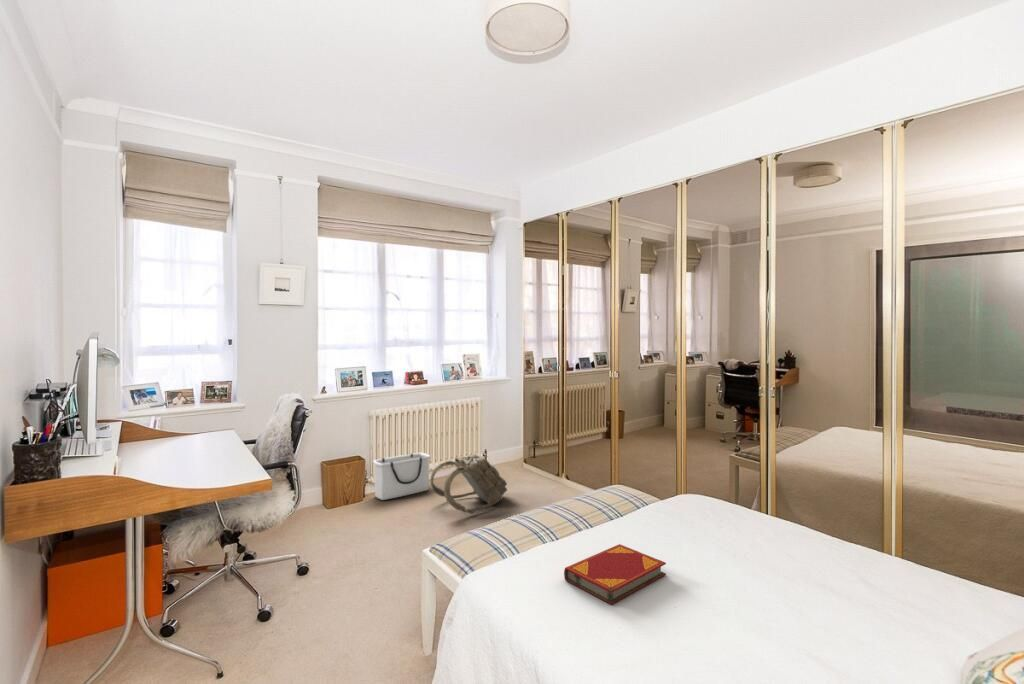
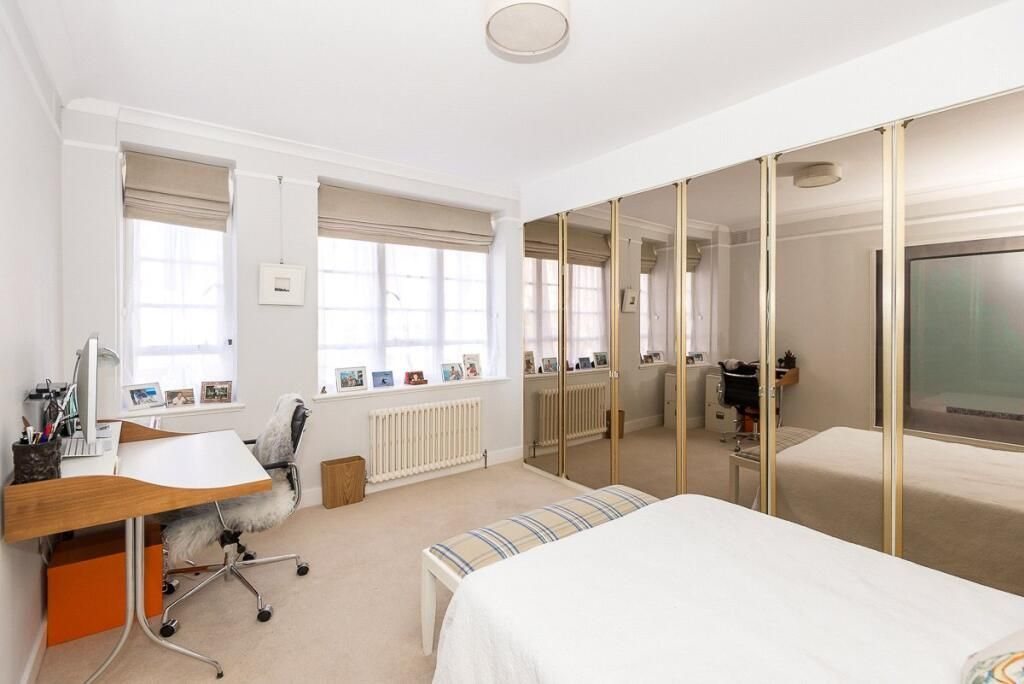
- storage bin [372,452,432,501]
- hardback book [563,543,667,605]
- backpack [430,453,508,515]
